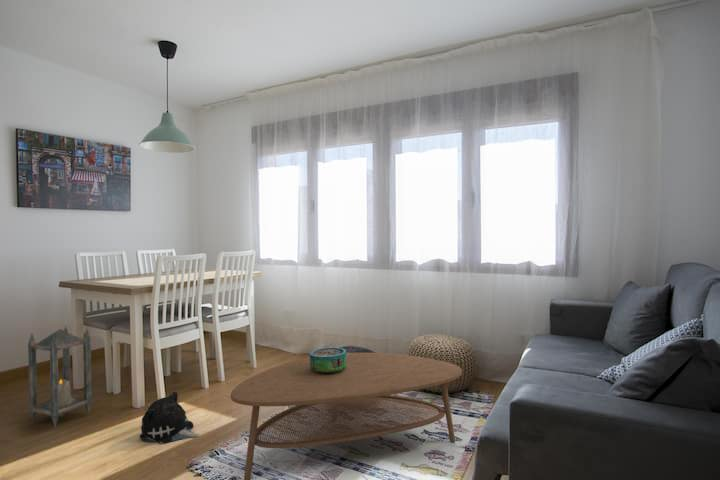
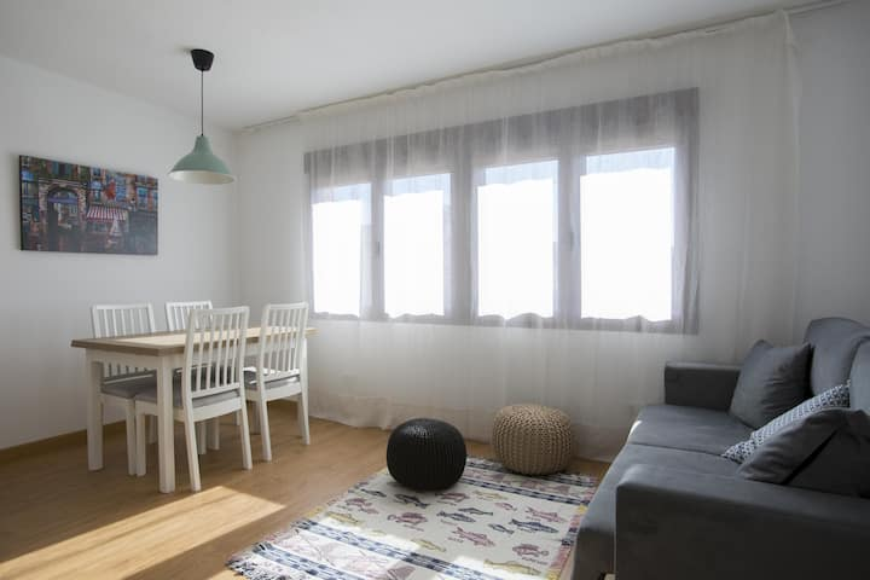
- plush toy [139,390,200,445]
- coffee table [230,352,463,480]
- decorative bowl [309,346,347,374]
- lantern [27,324,93,428]
